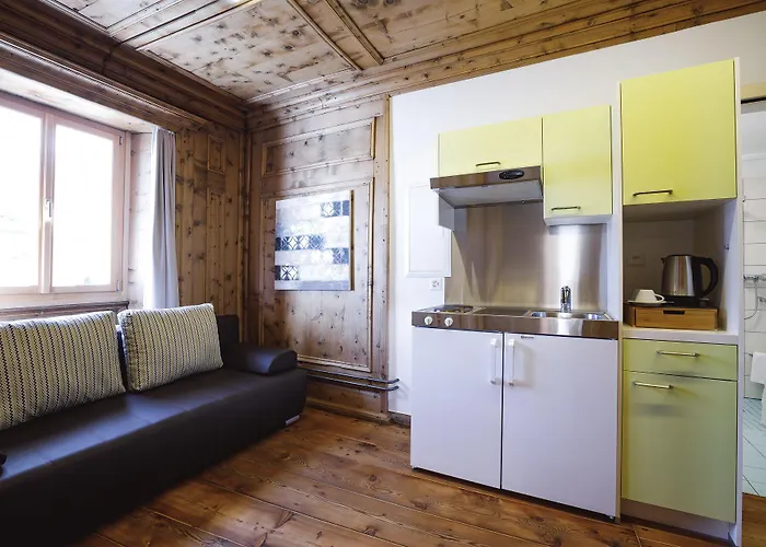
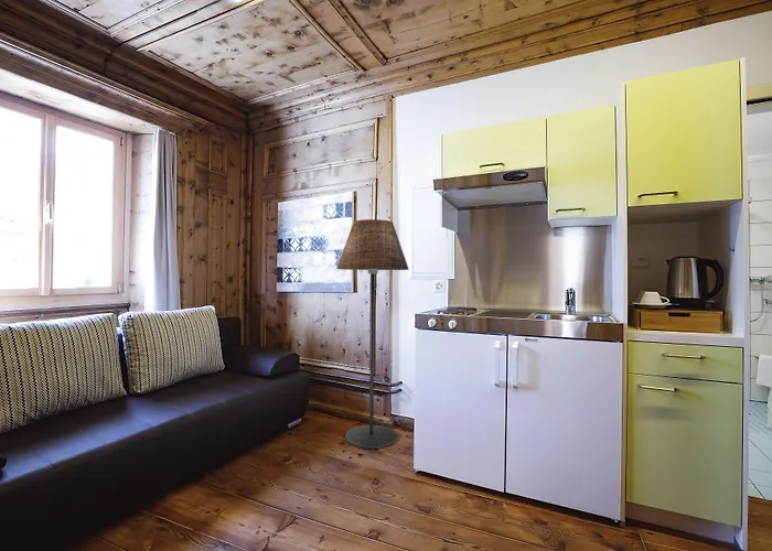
+ floor lamp [335,218,410,450]
